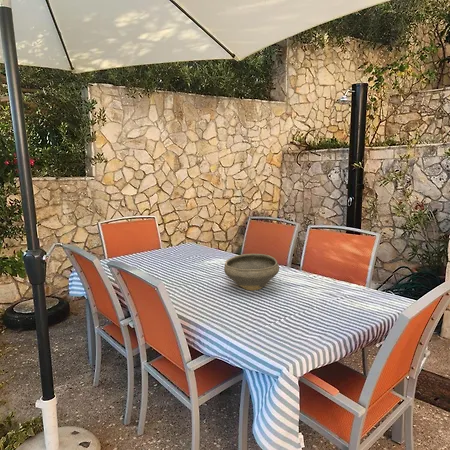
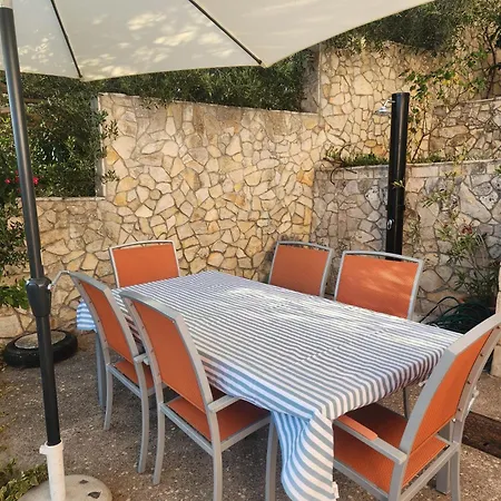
- bowl [223,253,280,291]
